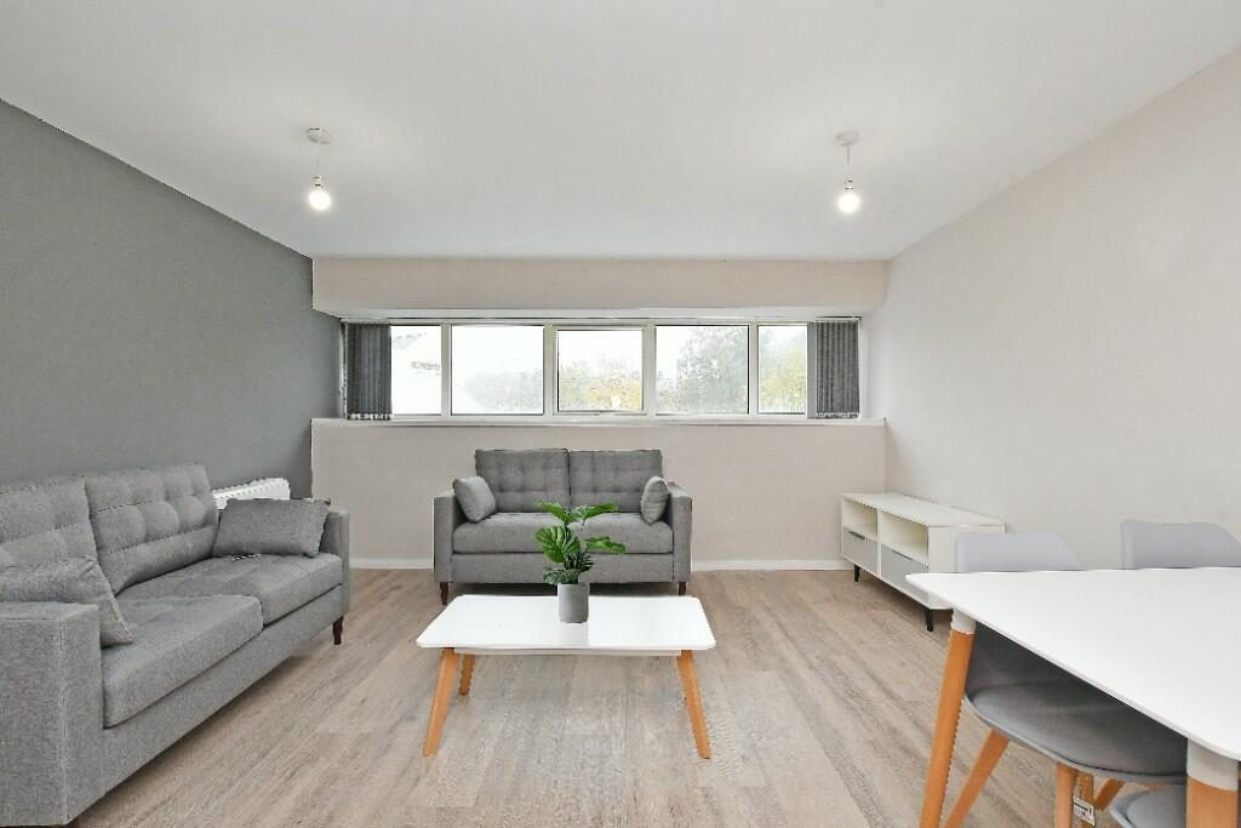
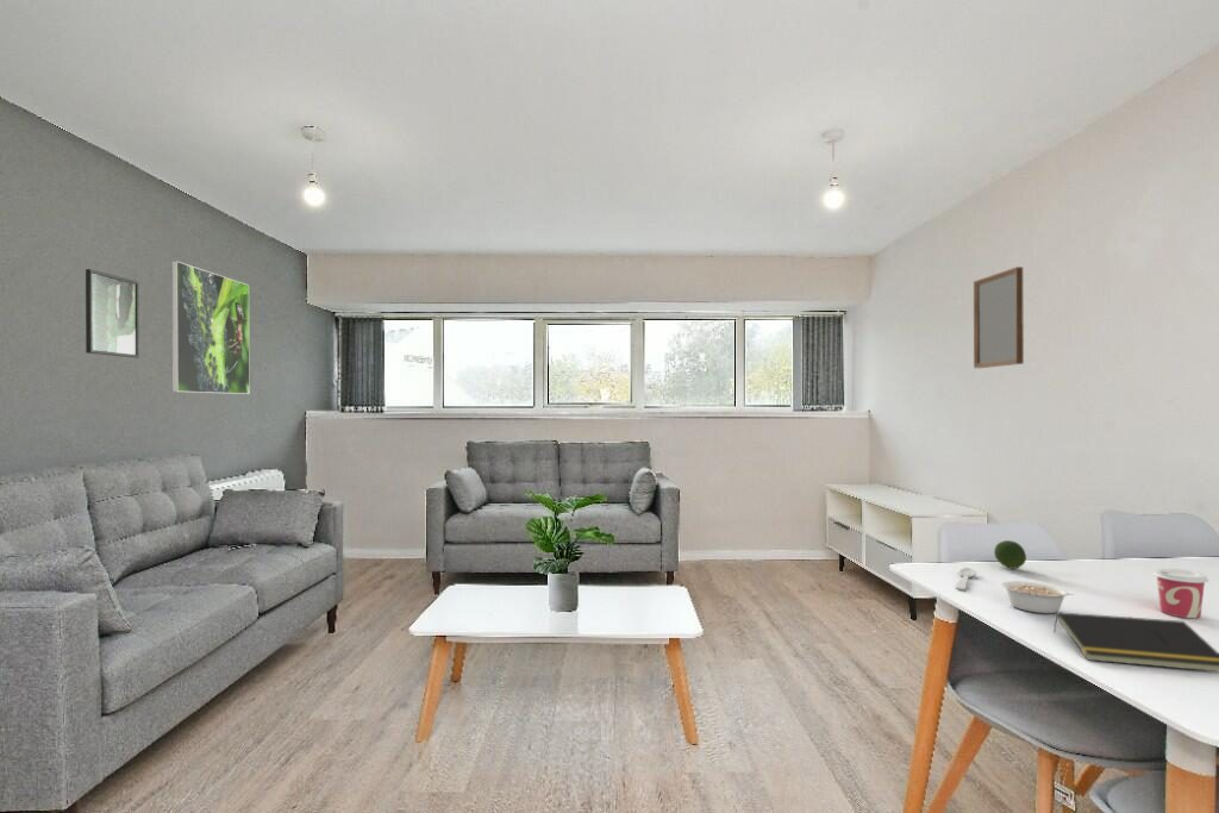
+ cup [1151,567,1209,619]
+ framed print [170,259,251,395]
+ home mirror [973,265,1025,369]
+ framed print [85,268,140,359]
+ notepad [1052,611,1219,673]
+ fruit [993,539,1027,570]
+ spoon [955,567,977,592]
+ legume [1000,580,1075,614]
